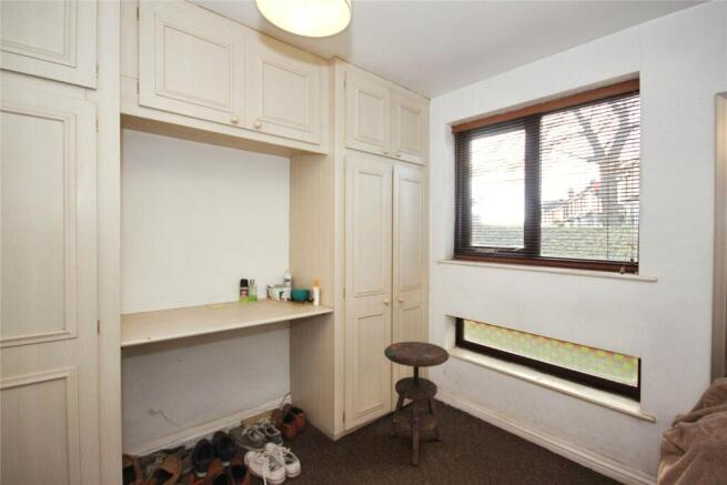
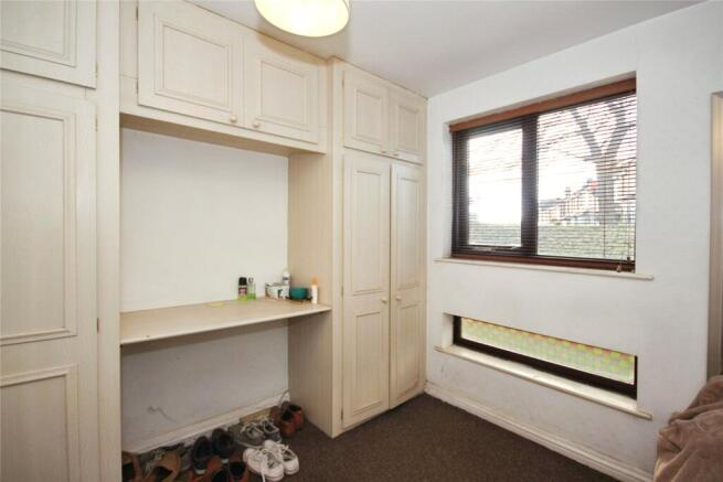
- side table [383,341,451,467]
